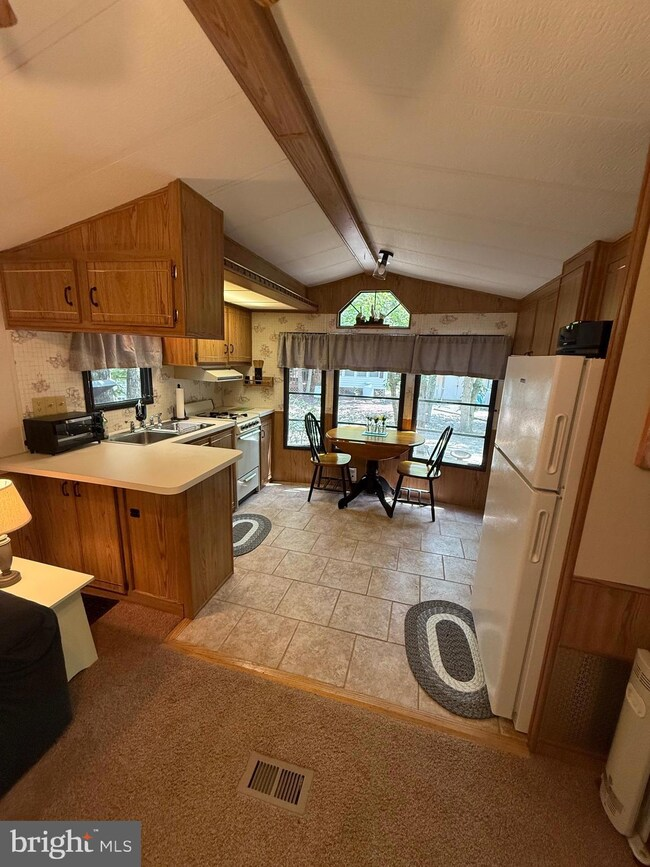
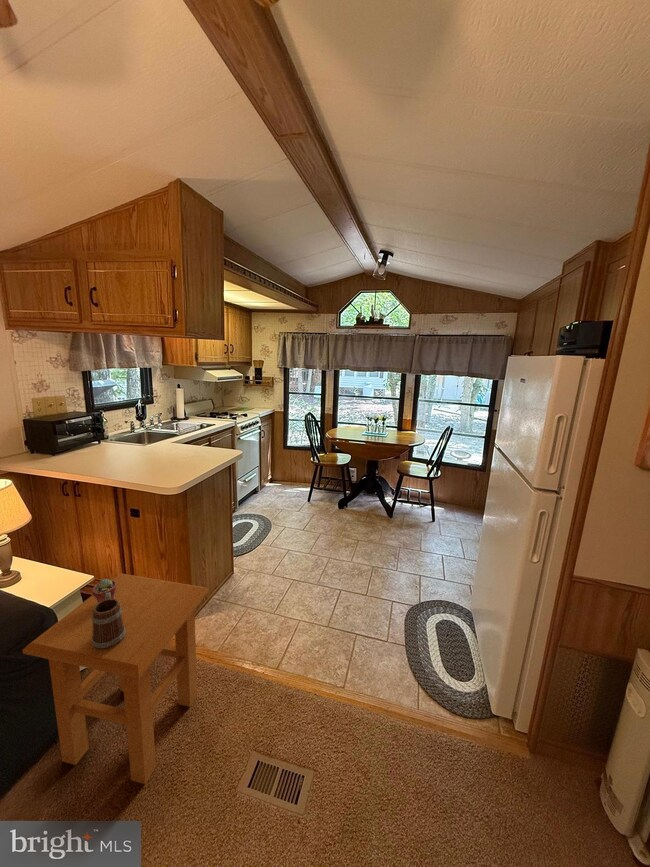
+ side table [22,572,210,785]
+ potted succulent [91,578,117,603]
+ mug [92,592,126,650]
